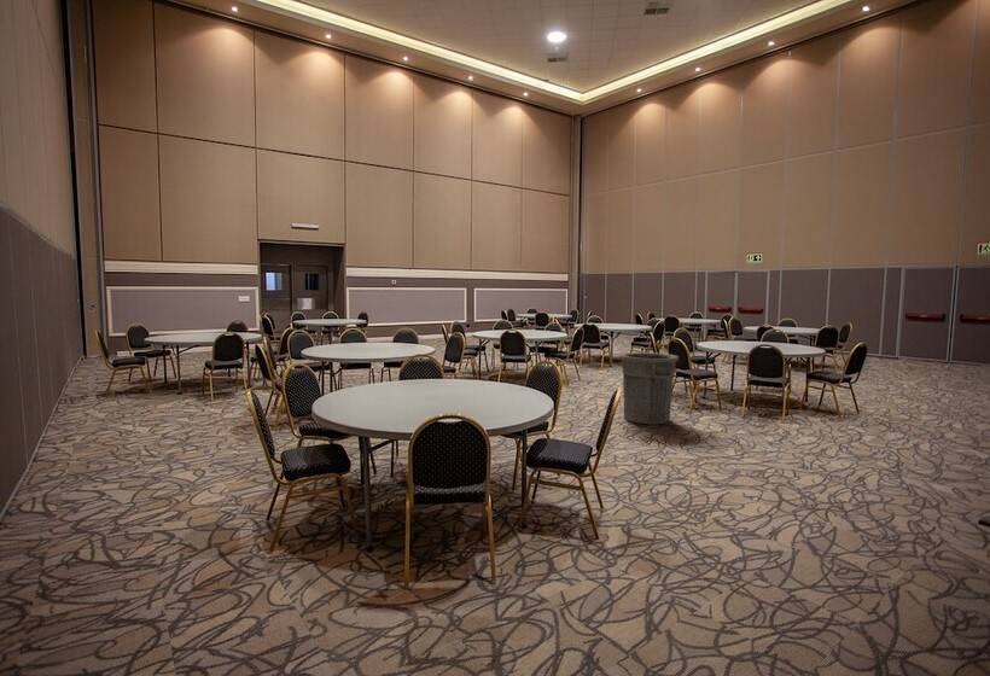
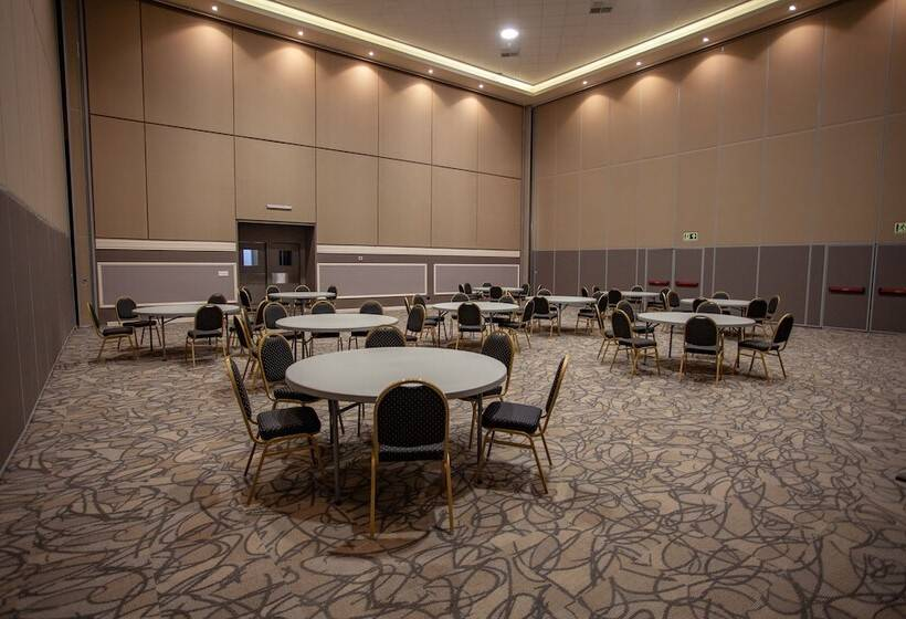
- trash can [618,351,680,426]
